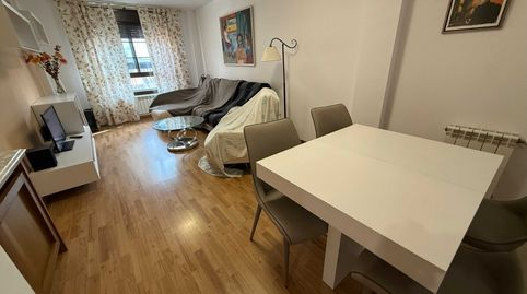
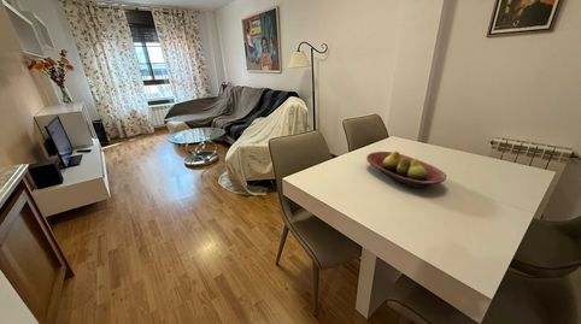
+ fruit bowl [365,151,447,189]
